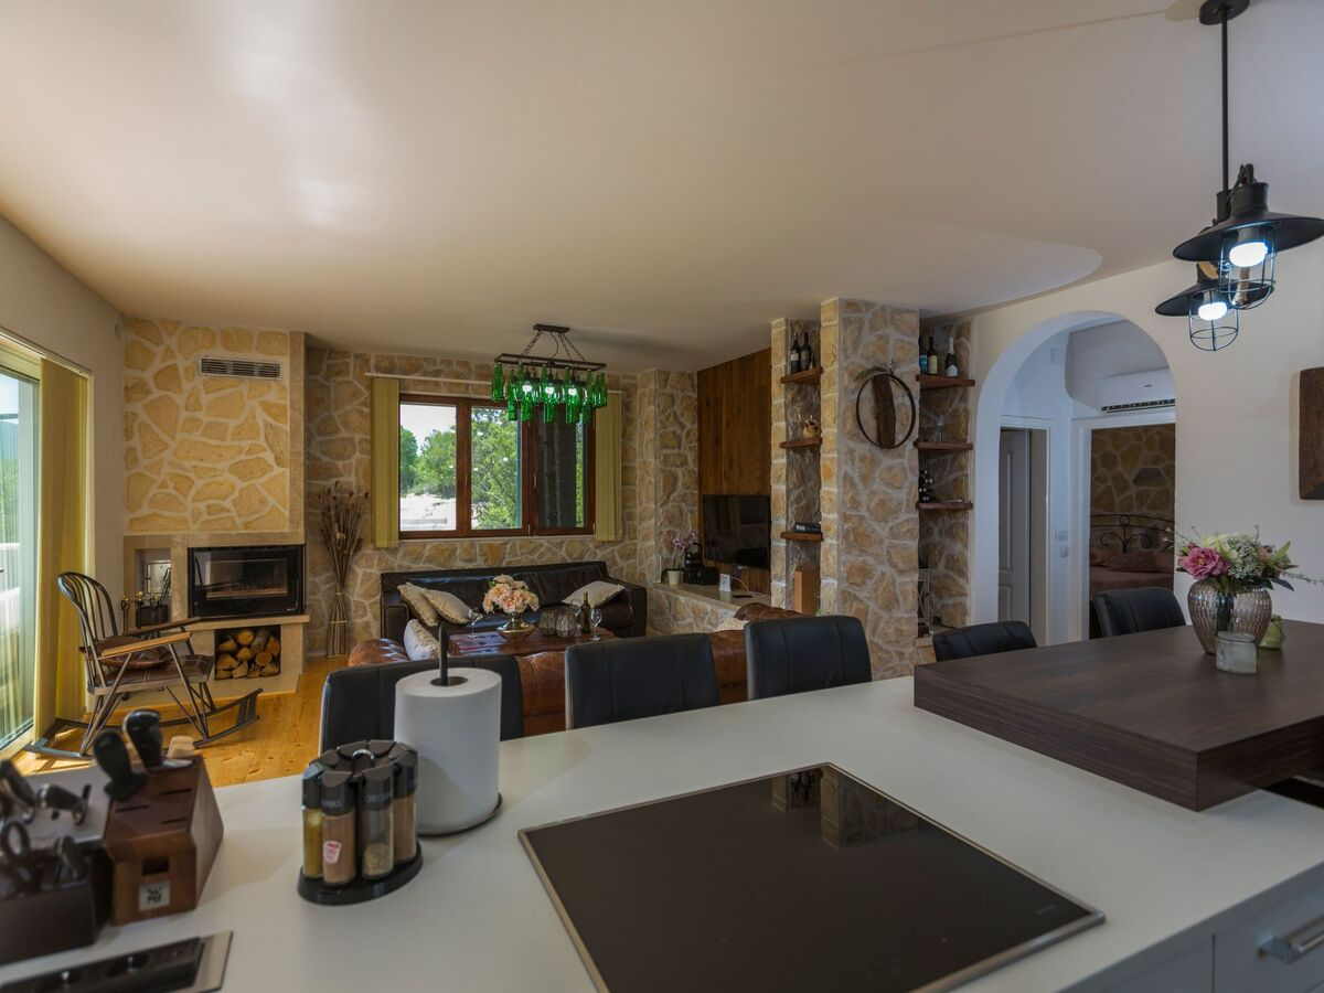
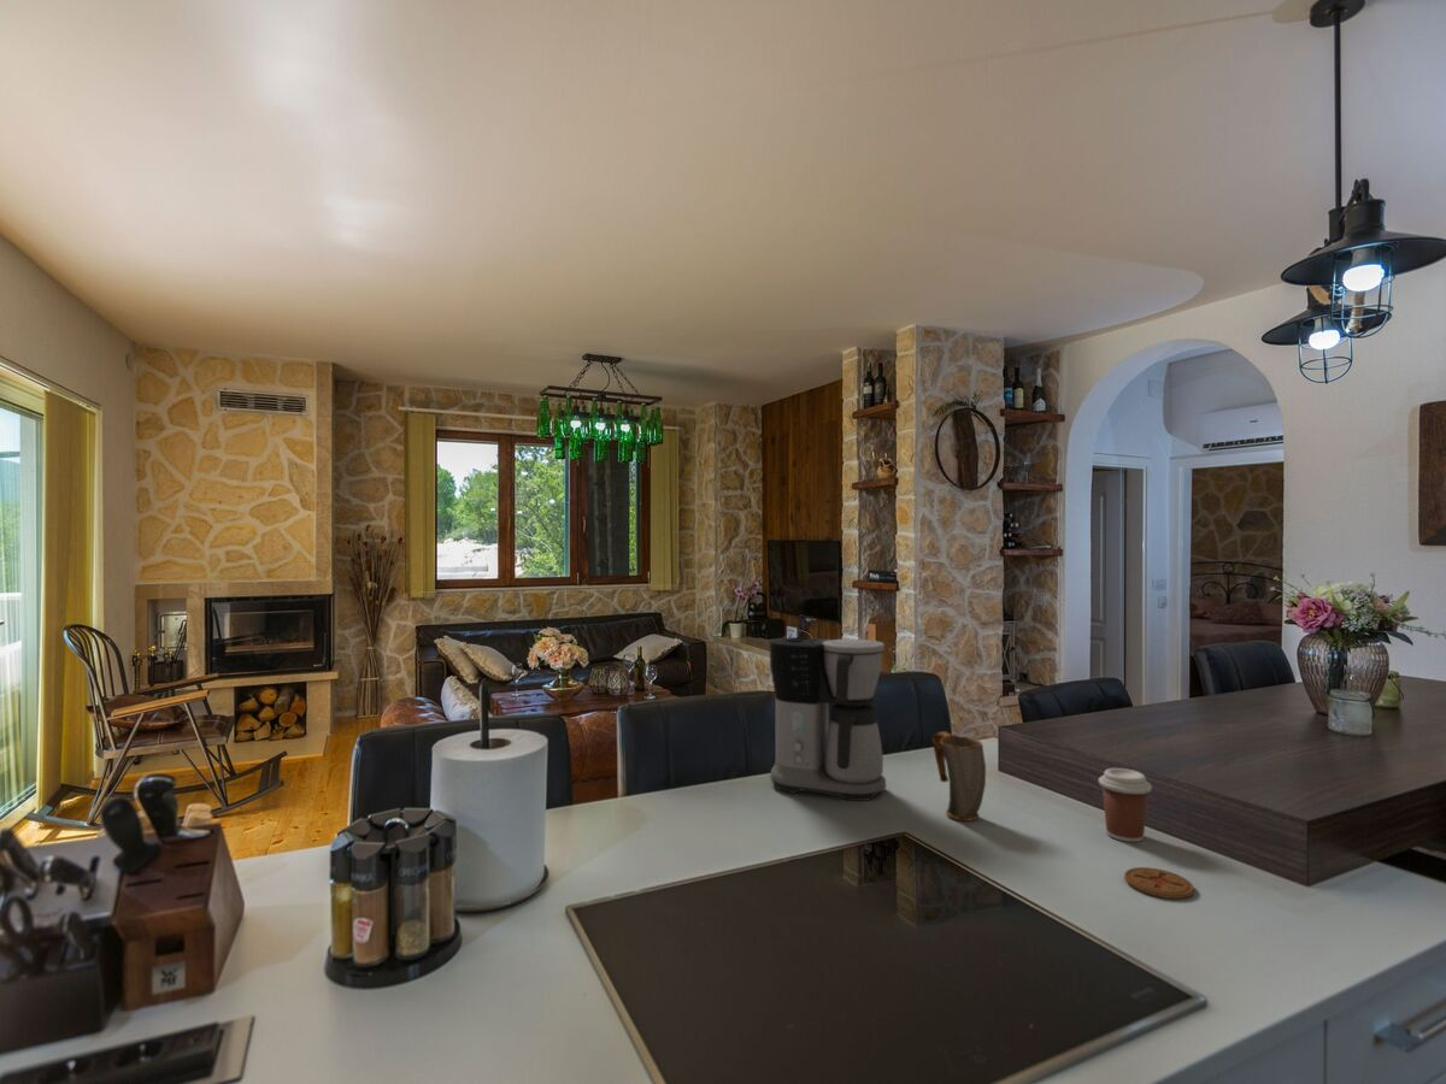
+ coaster [1123,866,1195,900]
+ coffee maker [769,636,887,802]
+ mug [931,730,987,823]
+ coffee cup [1098,767,1153,843]
